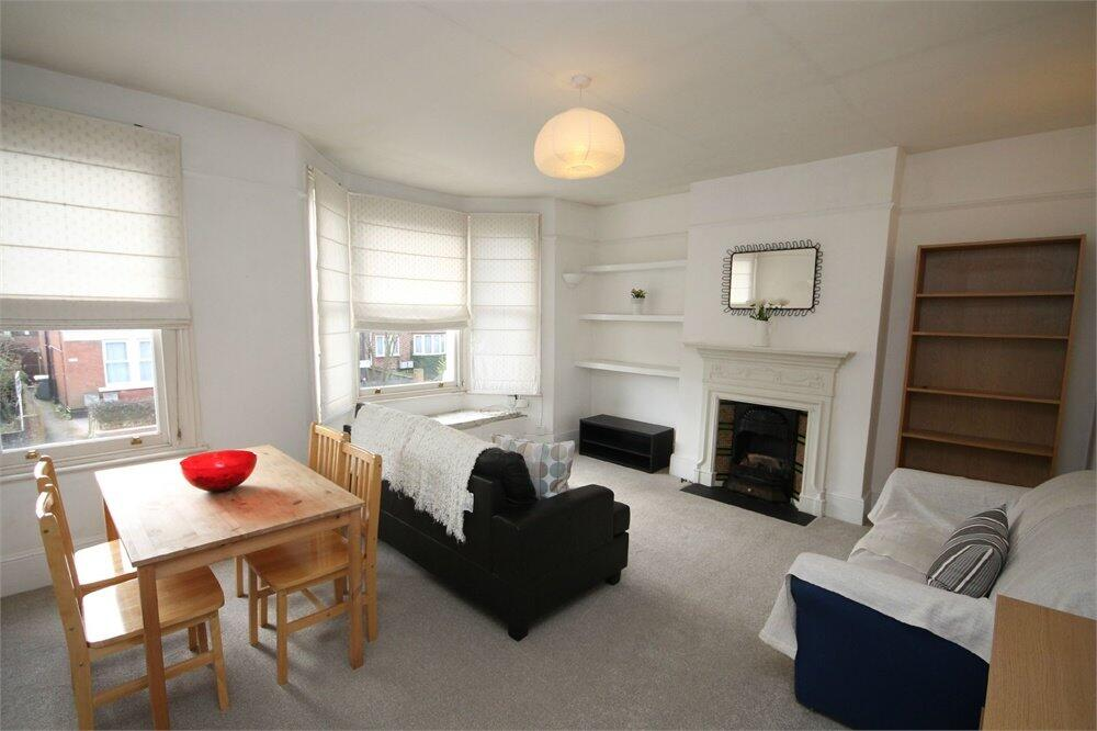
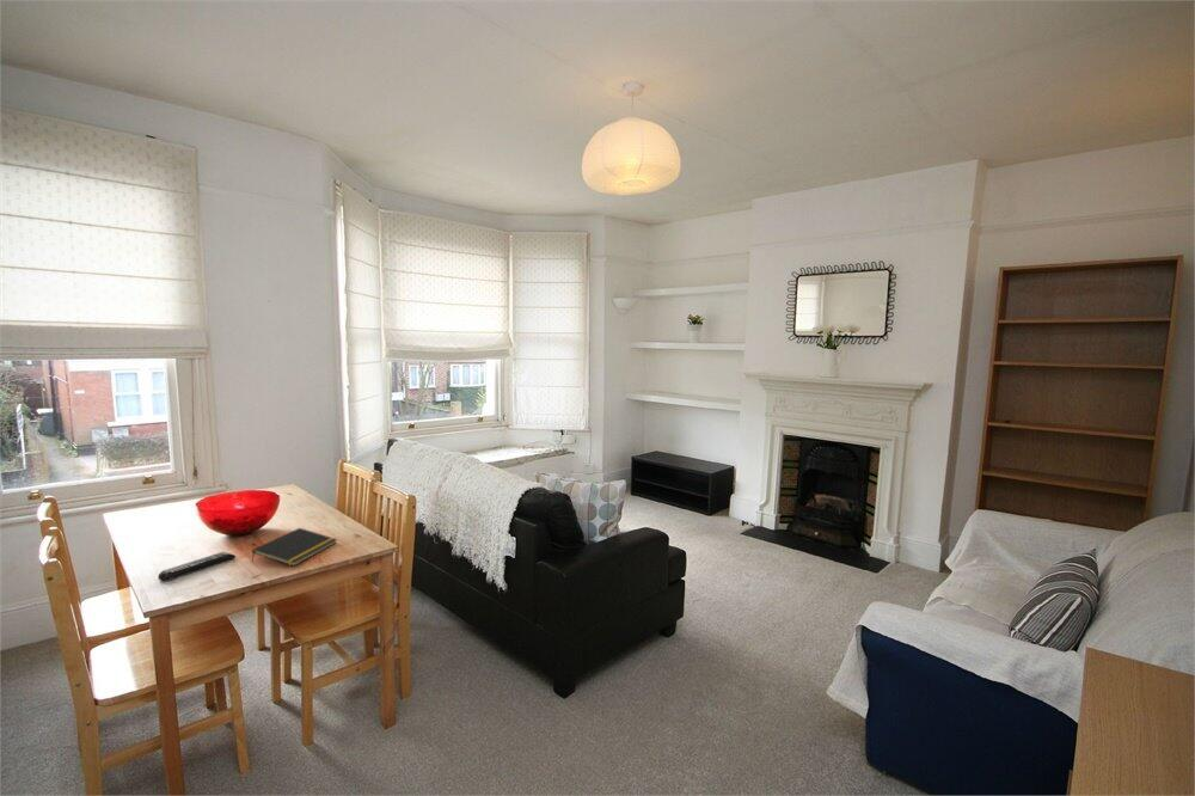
+ remote control [158,551,237,582]
+ notepad [250,527,338,567]
